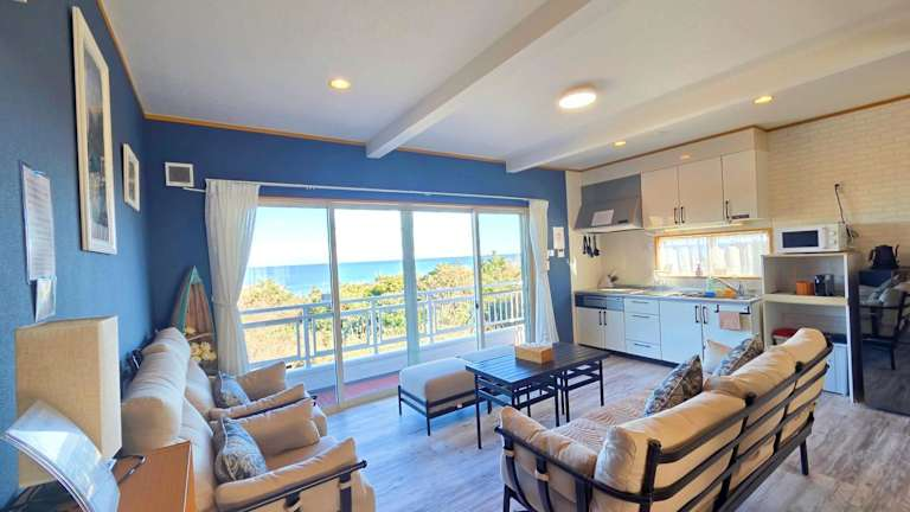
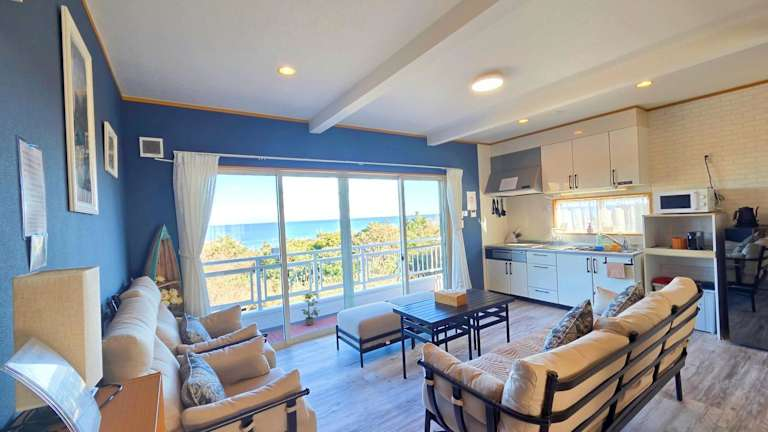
+ potted plant [301,291,320,326]
